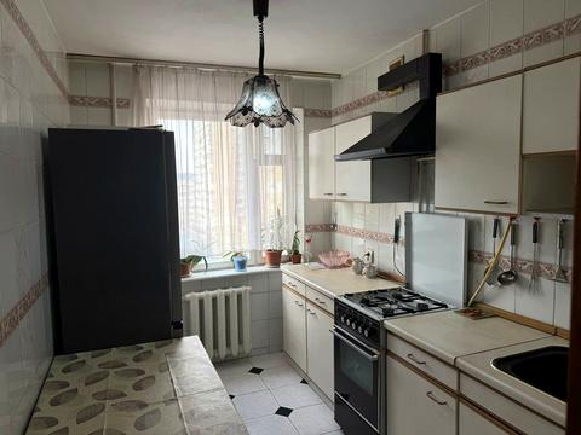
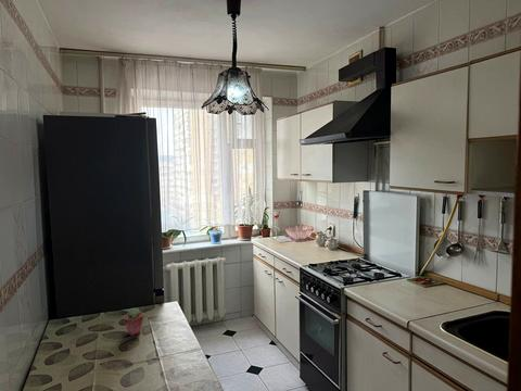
+ potted succulent [122,307,144,337]
